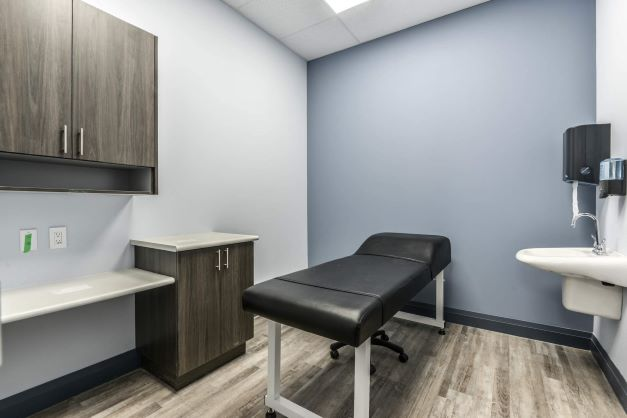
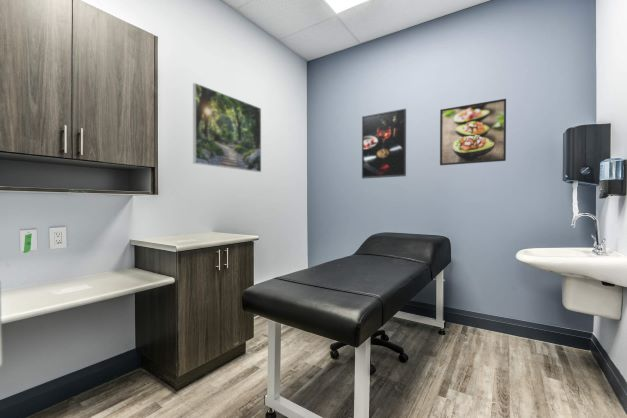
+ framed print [192,82,262,173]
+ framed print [439,98,507,166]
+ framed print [361,108,407,180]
